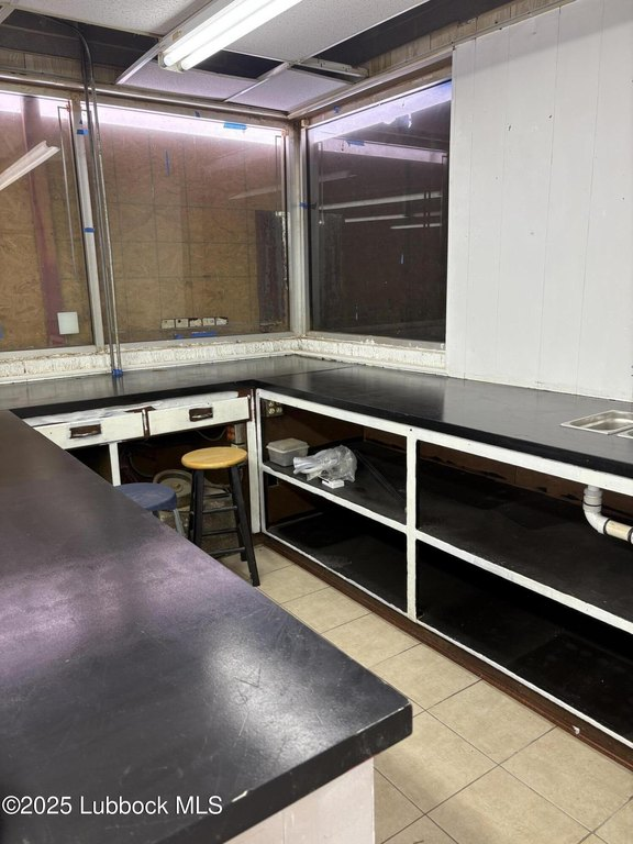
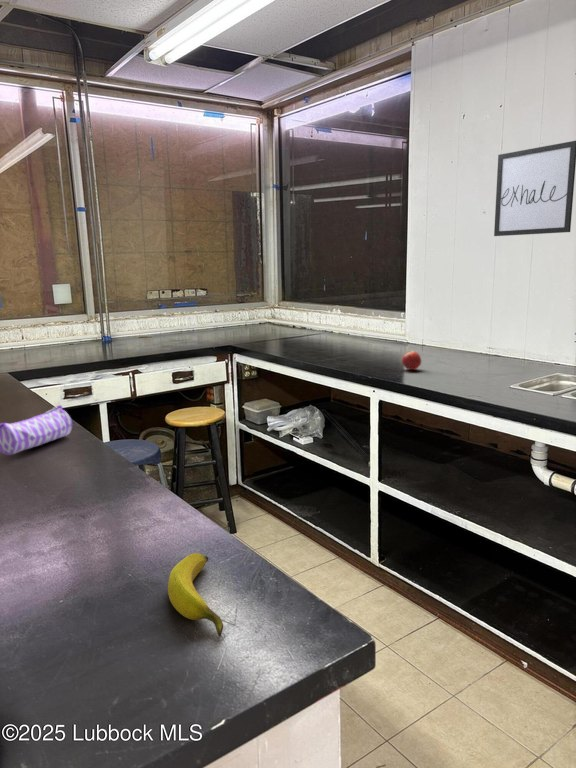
+ fruit [401,350,422,371]
+ banana [167,552,224,638]
+ wall art [493,140,576,237]
+ pencil case [0,404,73,456]
